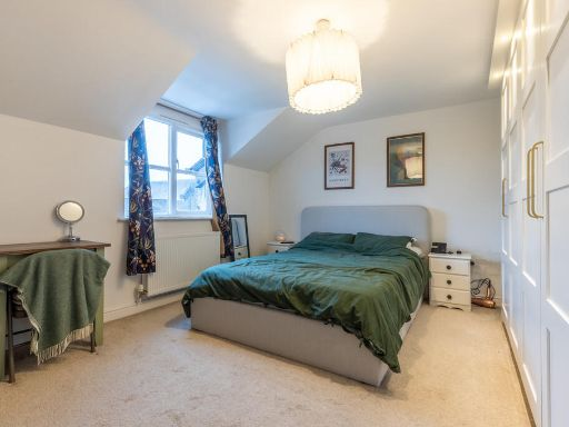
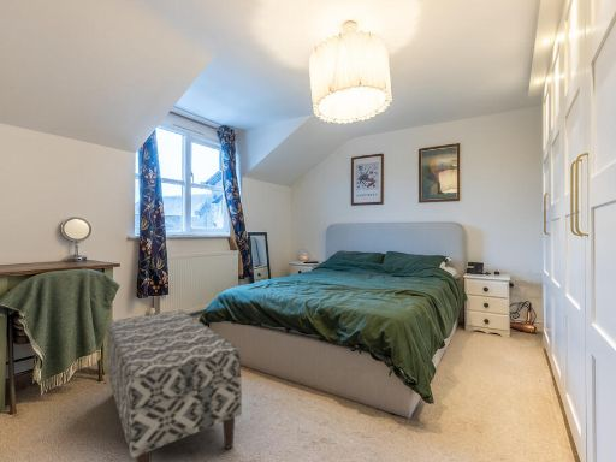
+ bench [105,309,243,462]
